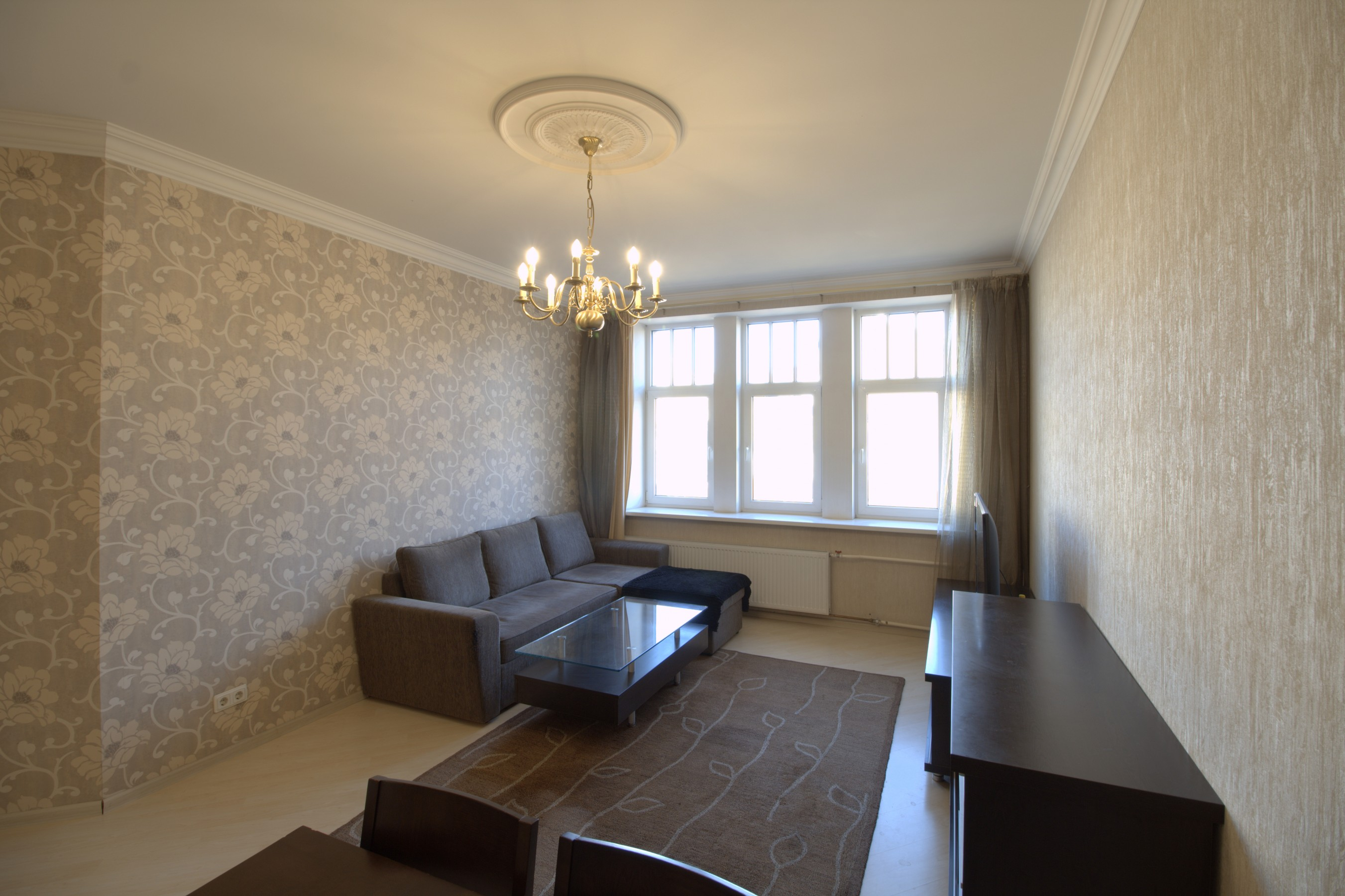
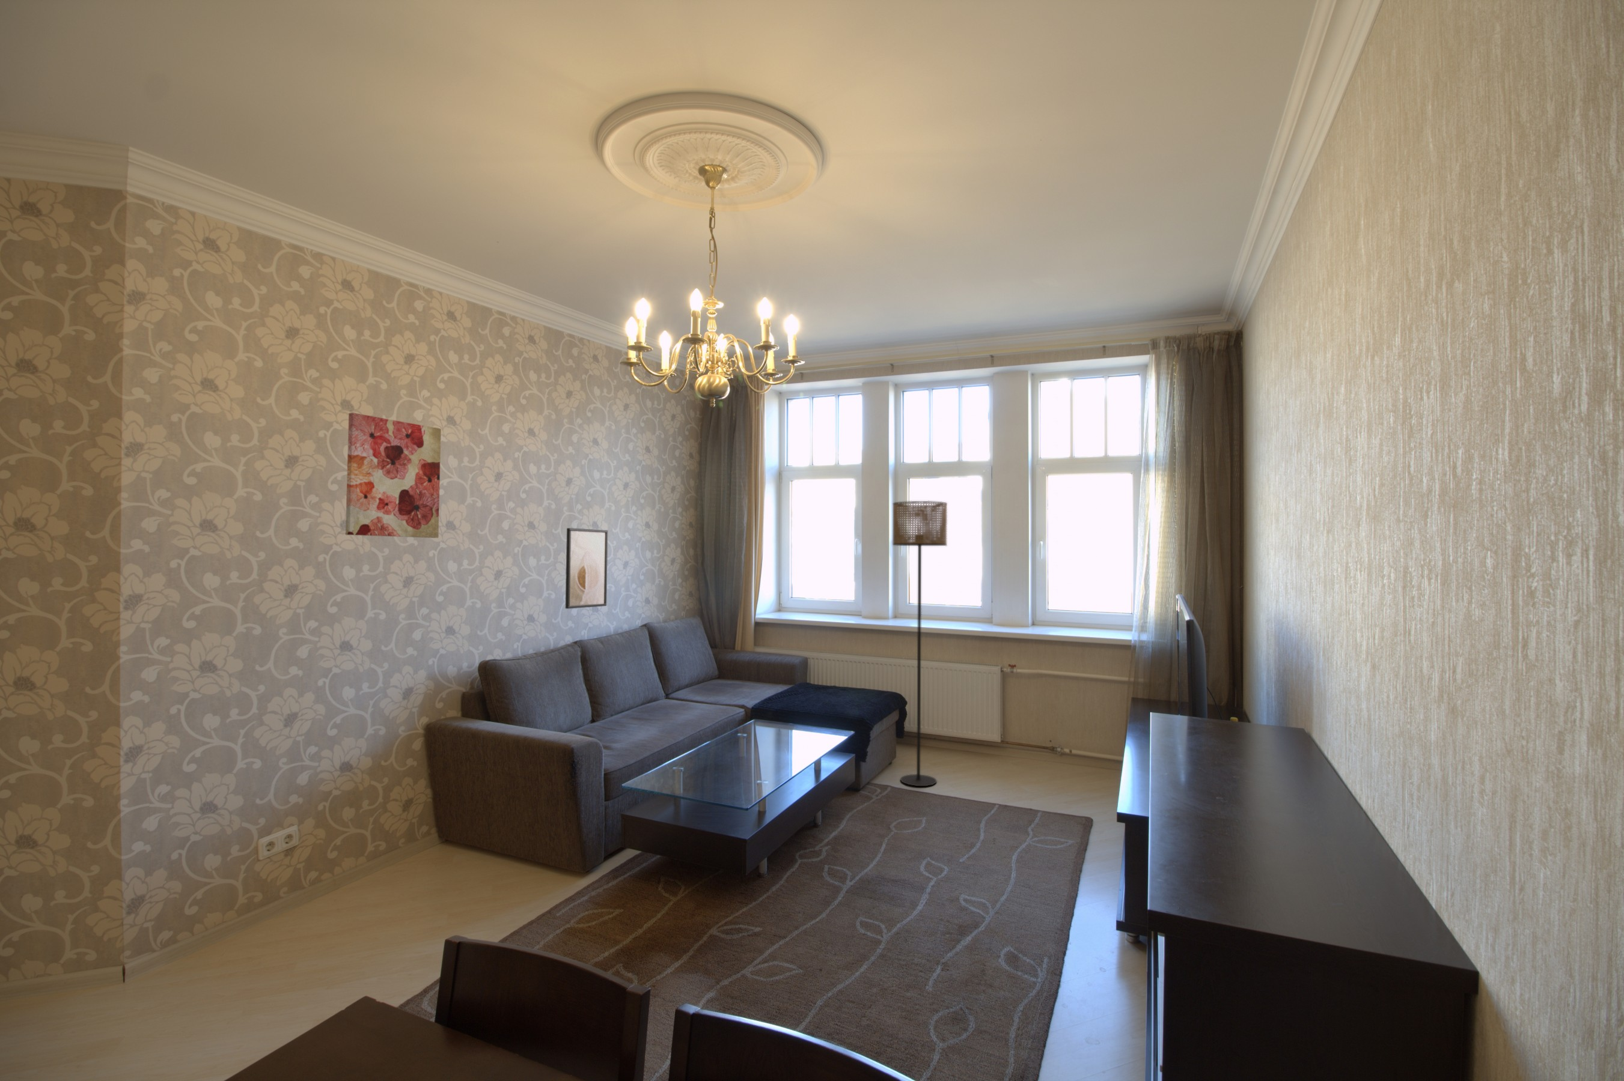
+ floor lamp [892,501,948,787]
+ wall art [345,411,442,539]
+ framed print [565,527,609,609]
